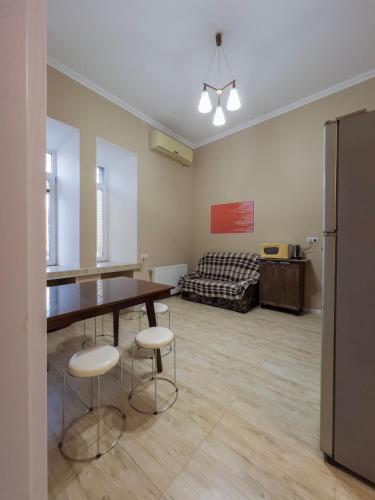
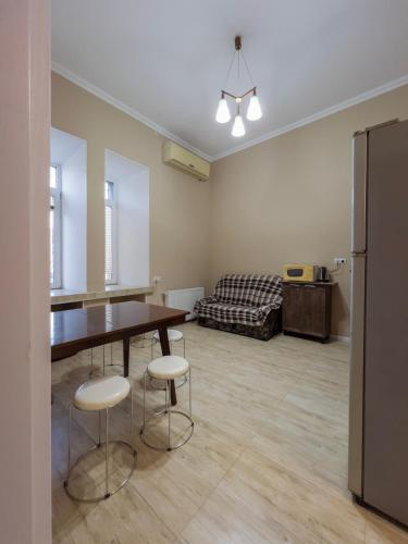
- wall art [210,200,255,235]
